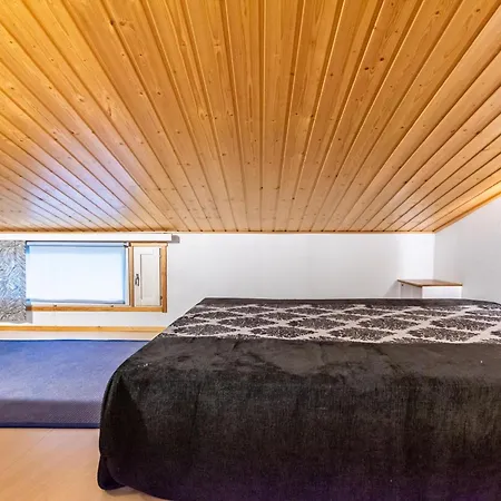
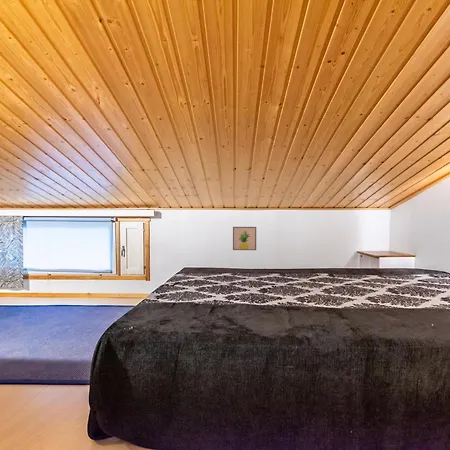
+ wall art [232,226,257,251]
